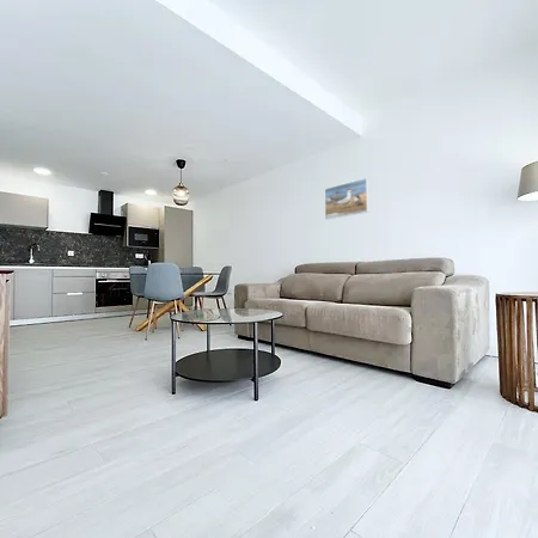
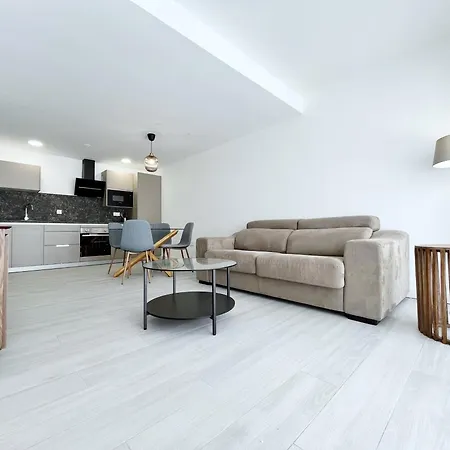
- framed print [324,177,369,221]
